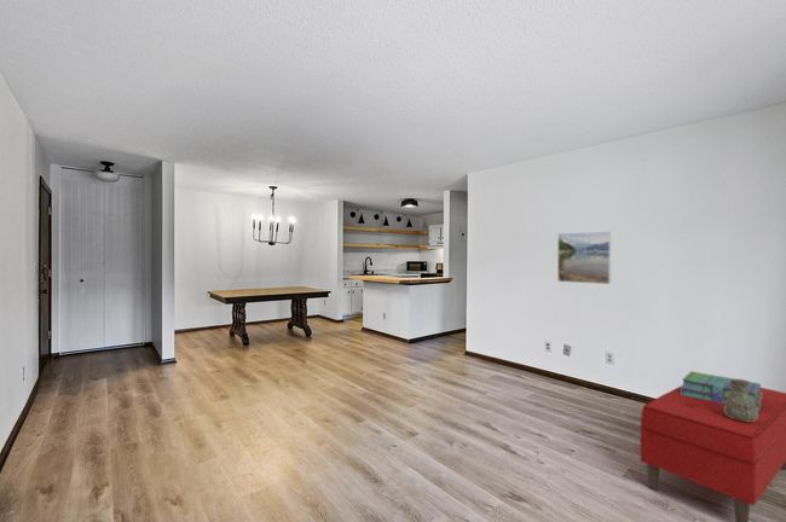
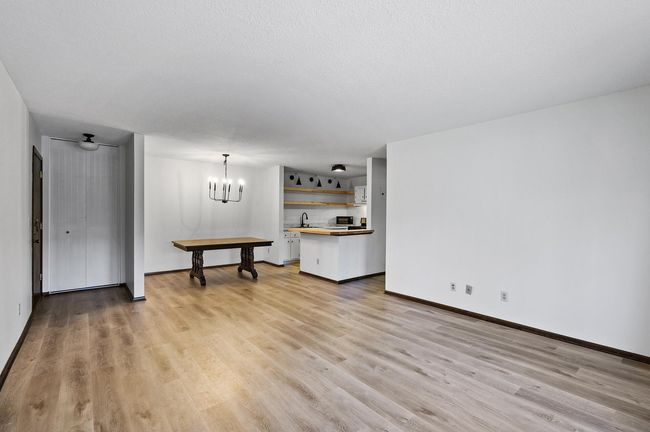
- stack of books [681,370,763,411]
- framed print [556,231,612,285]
- bench [638,384,786,522]
- decorative vase [724,377,758,422]
